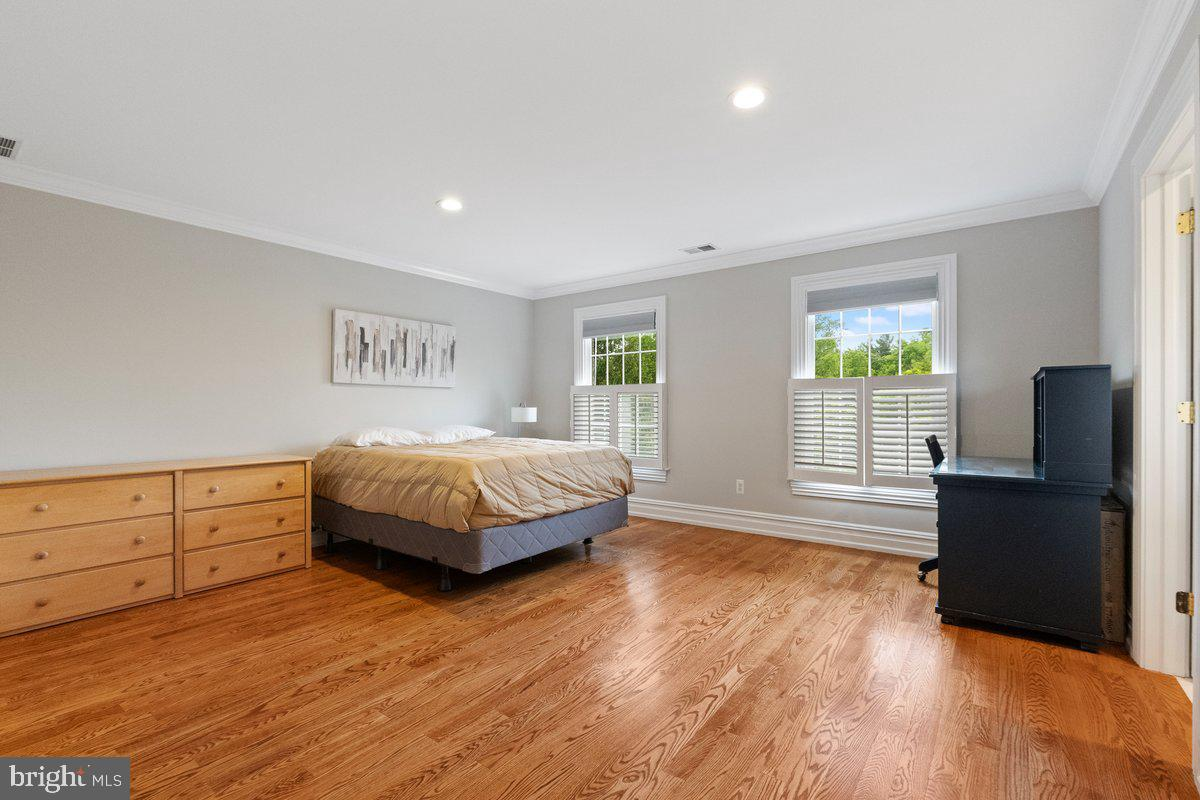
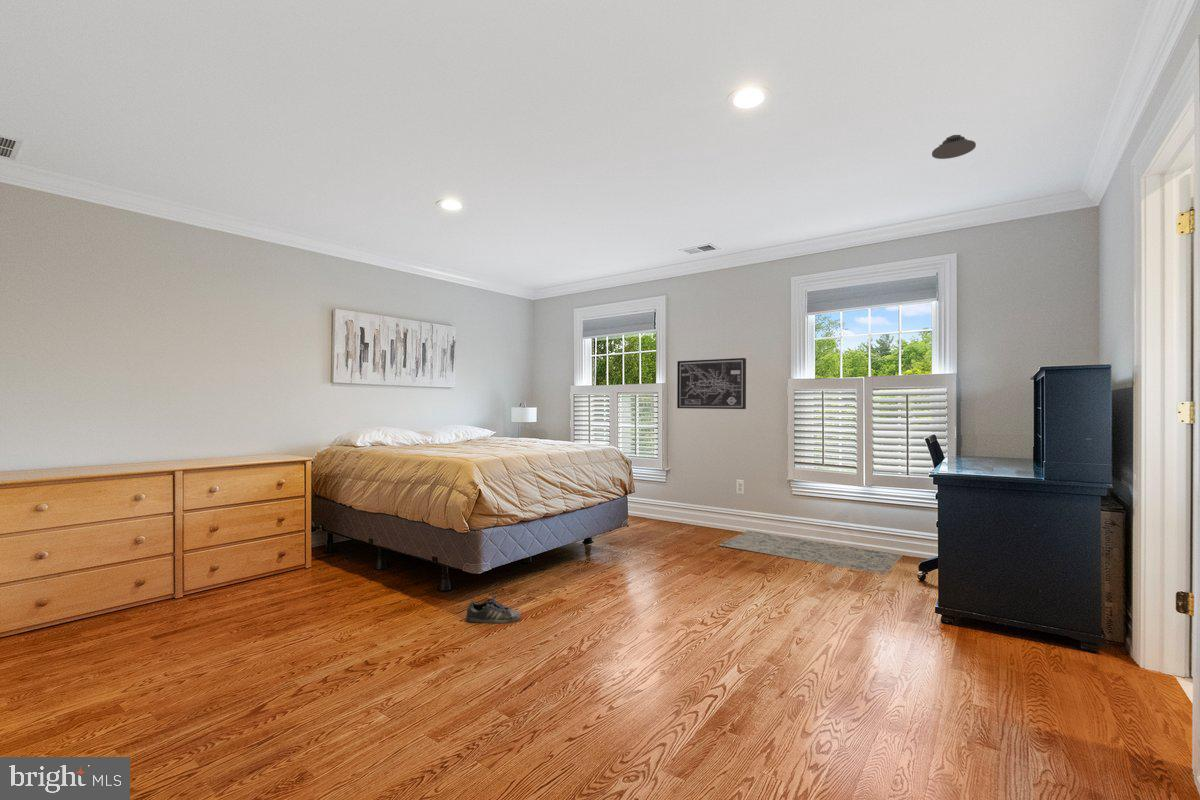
+ shoe [465,594,522,624]
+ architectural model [931,134,977,160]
+ rug [718,530,904,575]
+ wall art [676,357,747,410]
